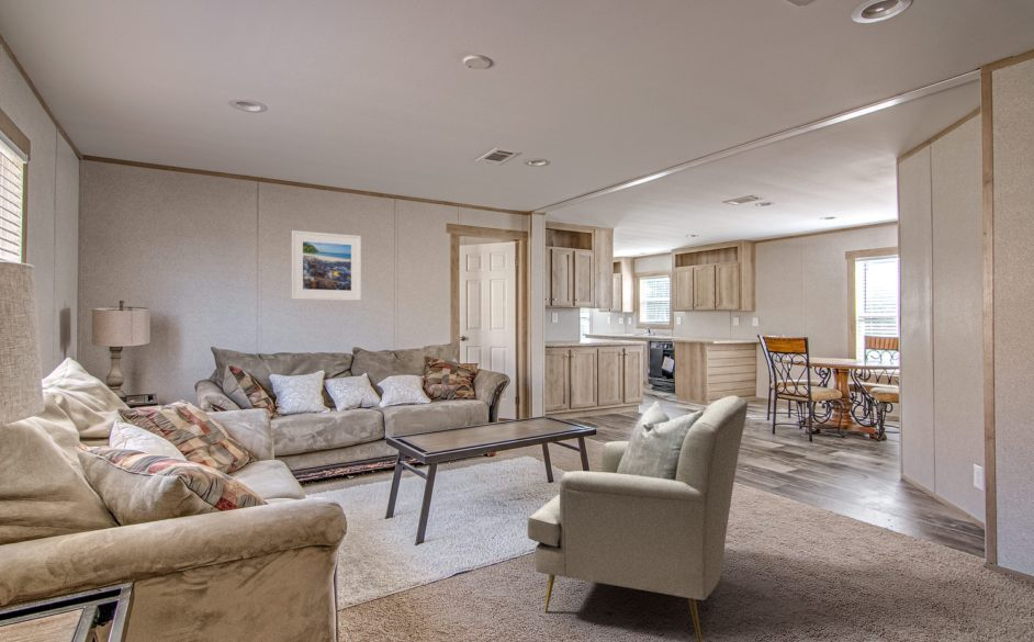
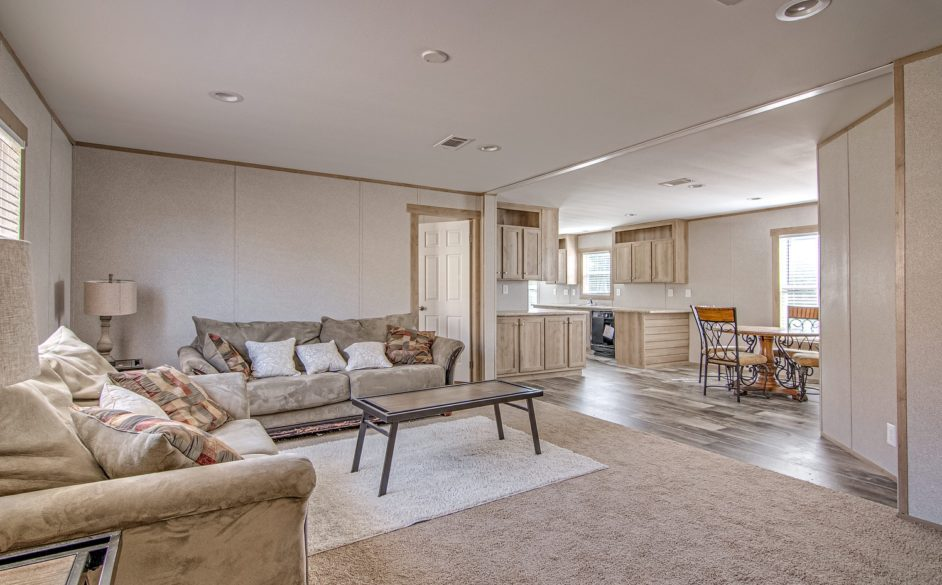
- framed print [291,229,362,302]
- armchair [527,395,749,642]
